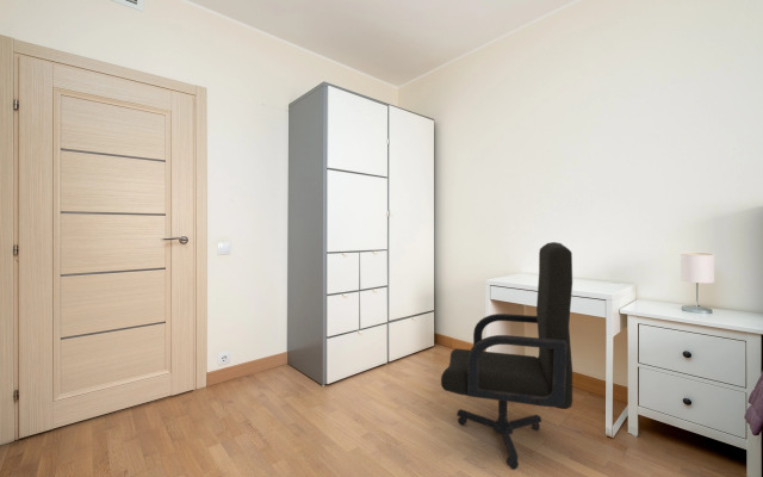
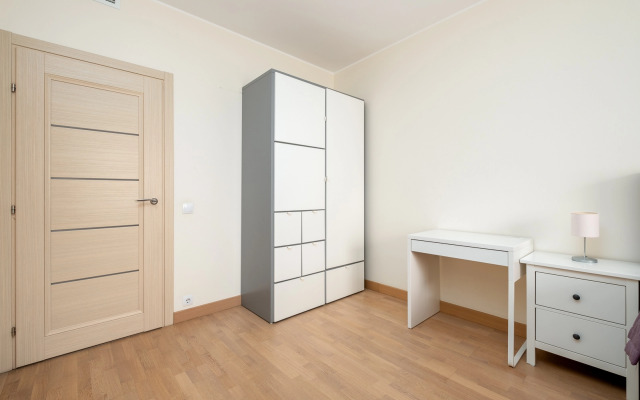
- chair [440,241,573,471]
